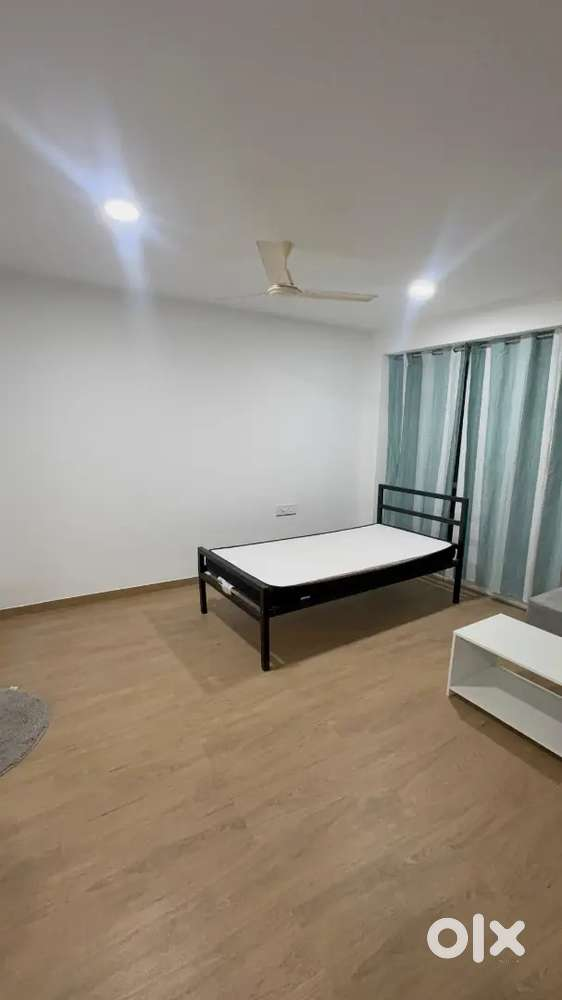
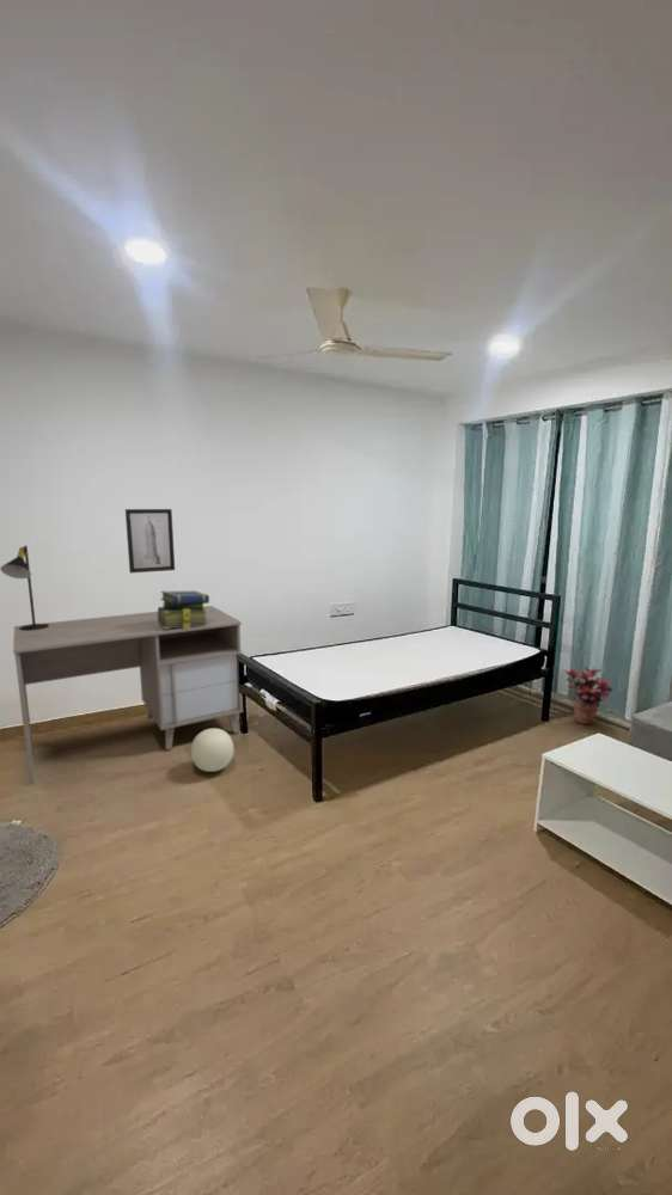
+ potted plant [562,666,613,725]
+ ball [190,727,234,773]
+ stack of books [157,589,210,629]
+ desk [12,605,244,784]
+ table lamp [0,545,49,631]
+ wall art [124,508,176,575]
